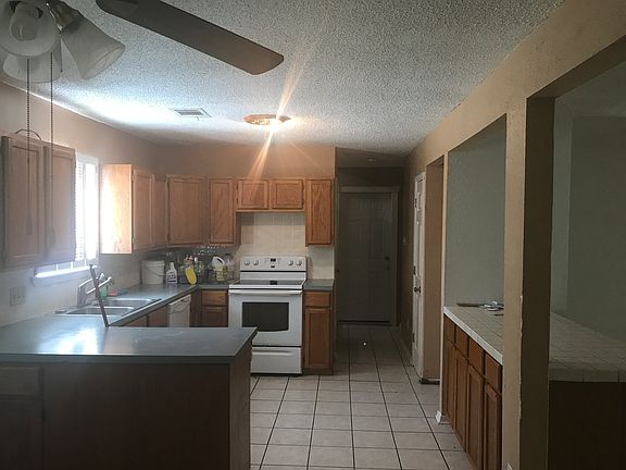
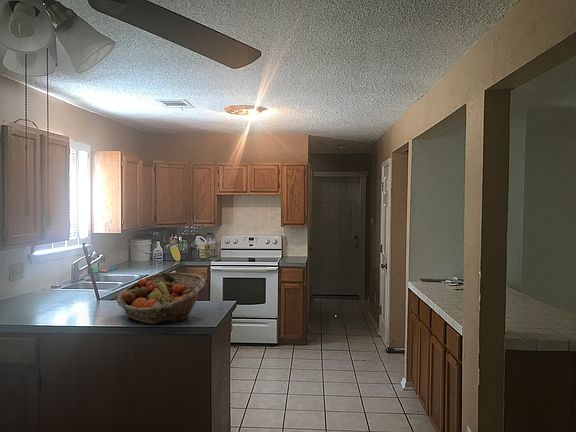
+ fruit basket [116,271,206,325]
